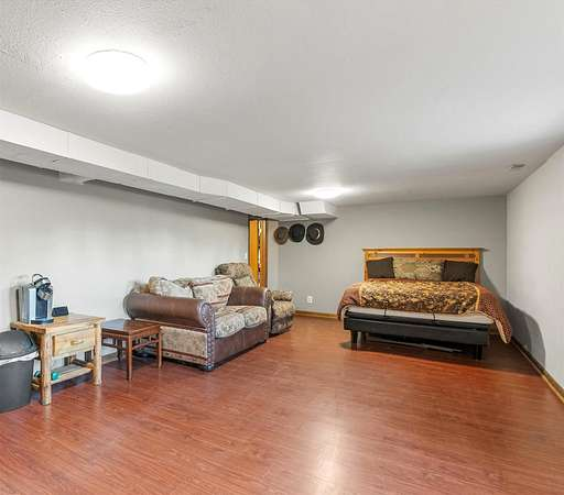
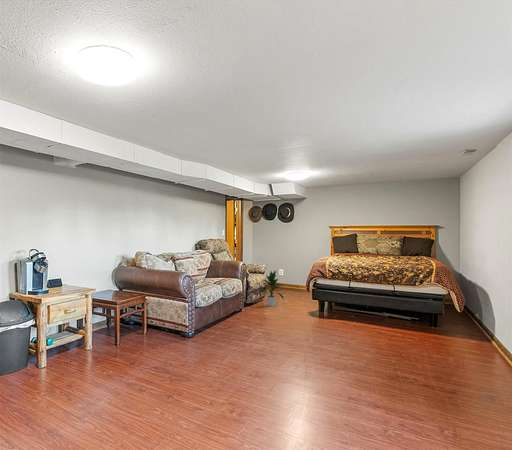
+ indoor plant [259,270,285,307]
